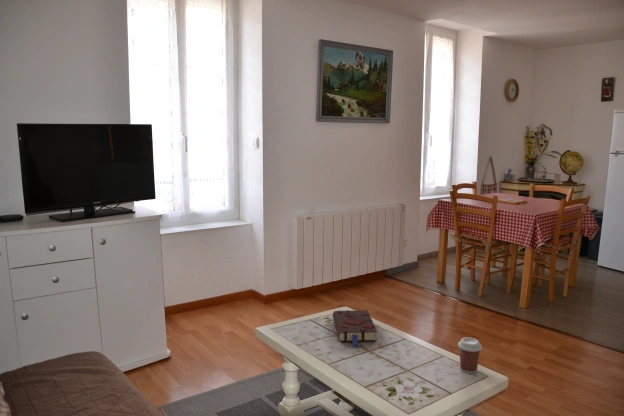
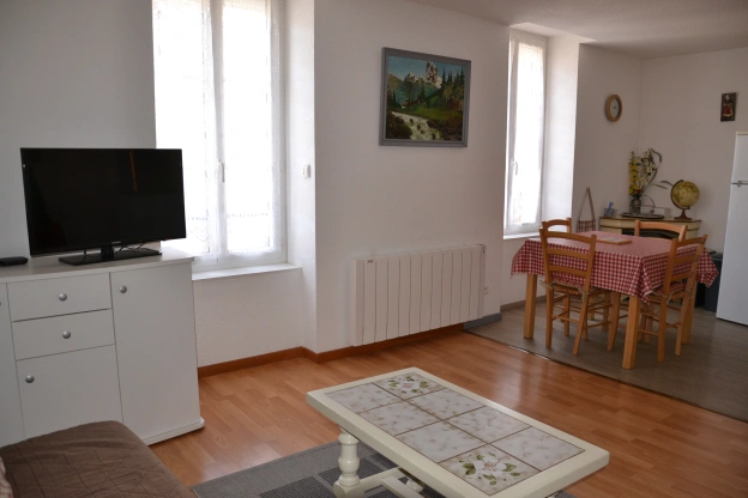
- coffee cup [457,336,483,374]
- book [332,309,378,348]
